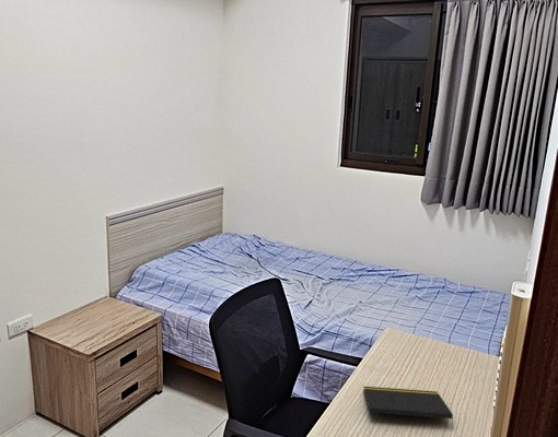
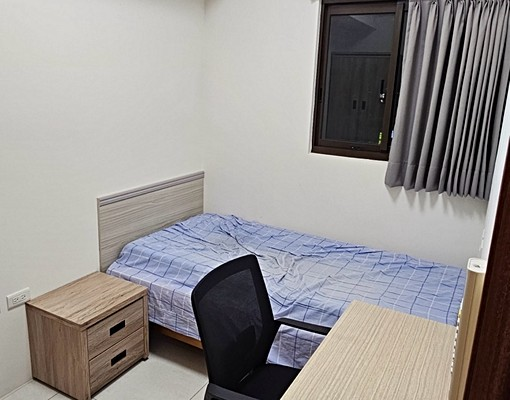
- notepad [362,386,454,428]
